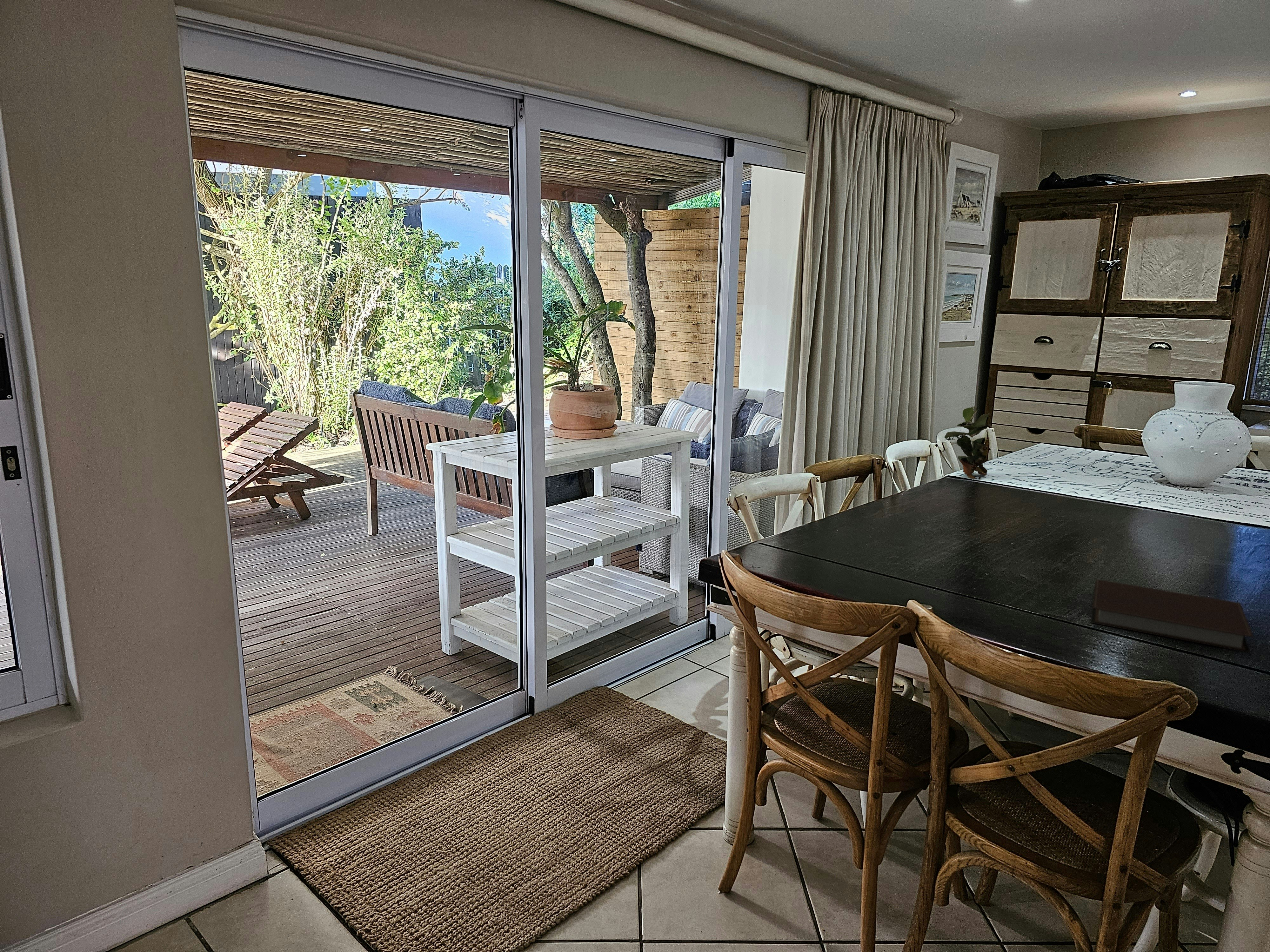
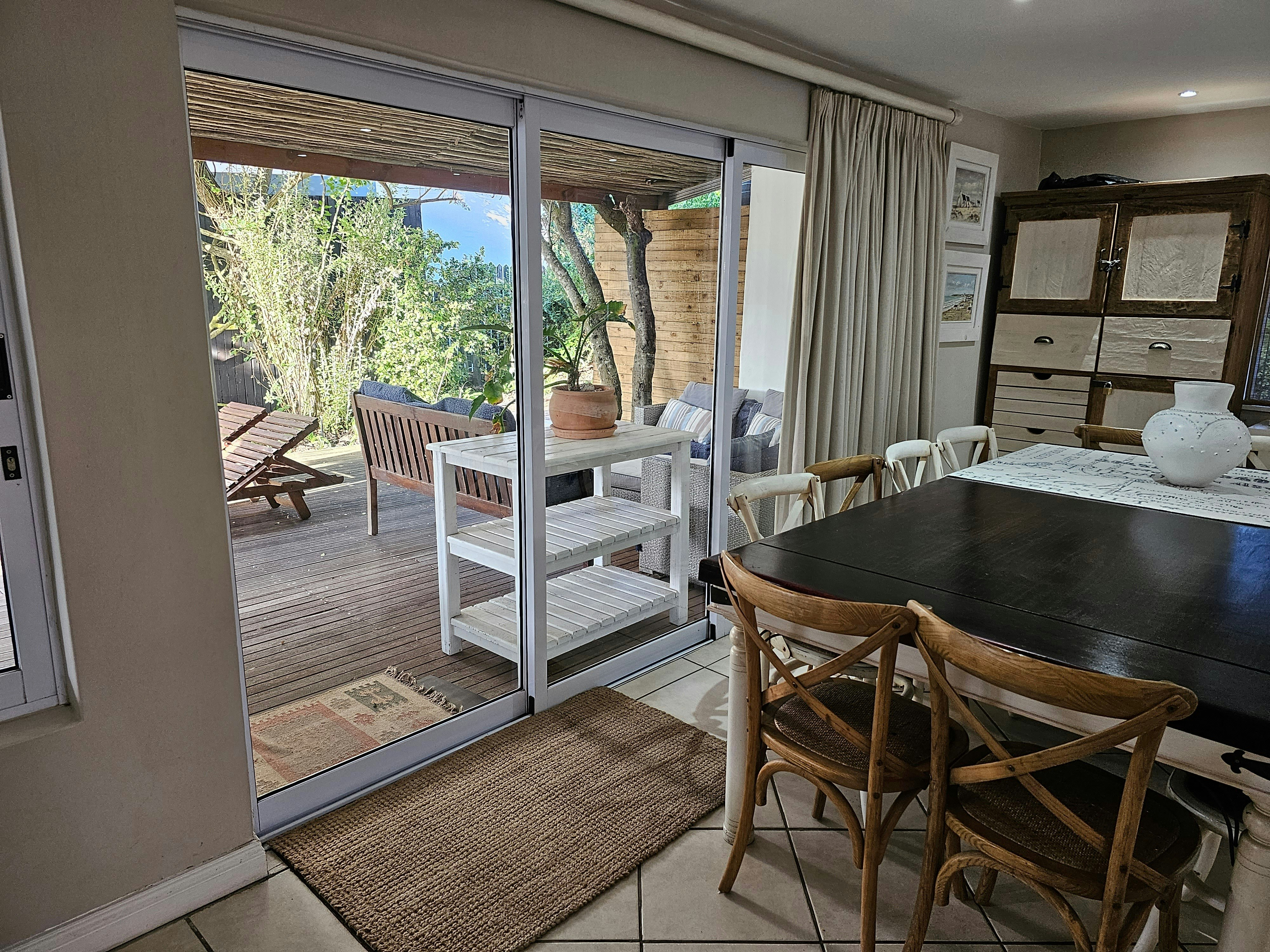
- potted plant [944,405,992,479]
- notebook [1090,579,1254,653]
